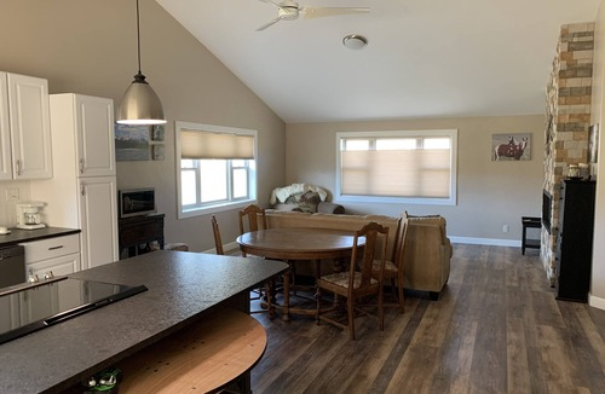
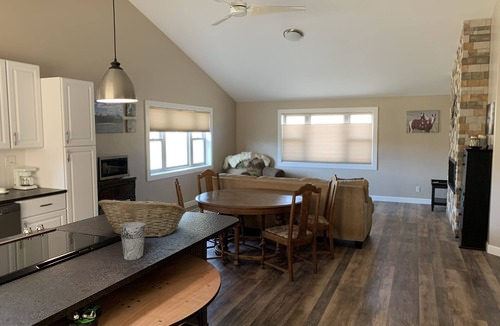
+ cup [120,222,145,261]
+ fruit basket [97,198,188,238]
